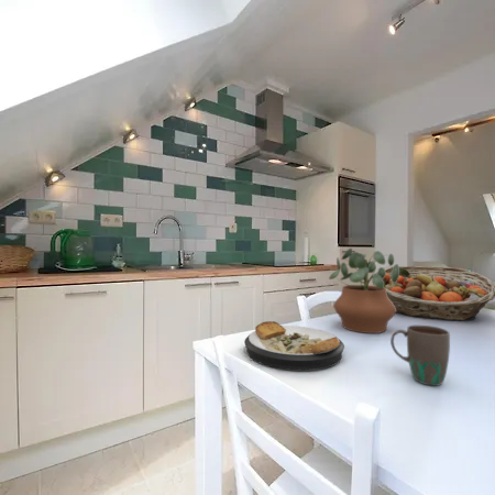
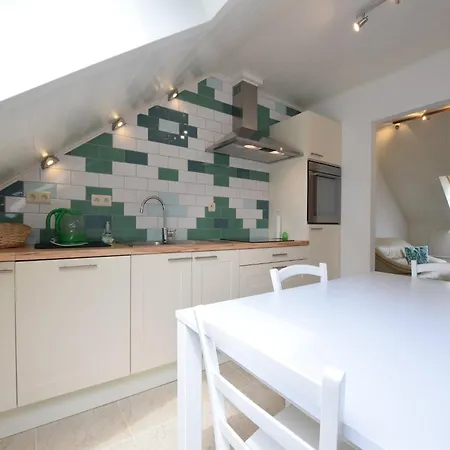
- mug [389,324,451,387]
- potted plant [328,248,399,334]
- fruit basket [372,265,495,321]
- plate [243,320,345,372]
